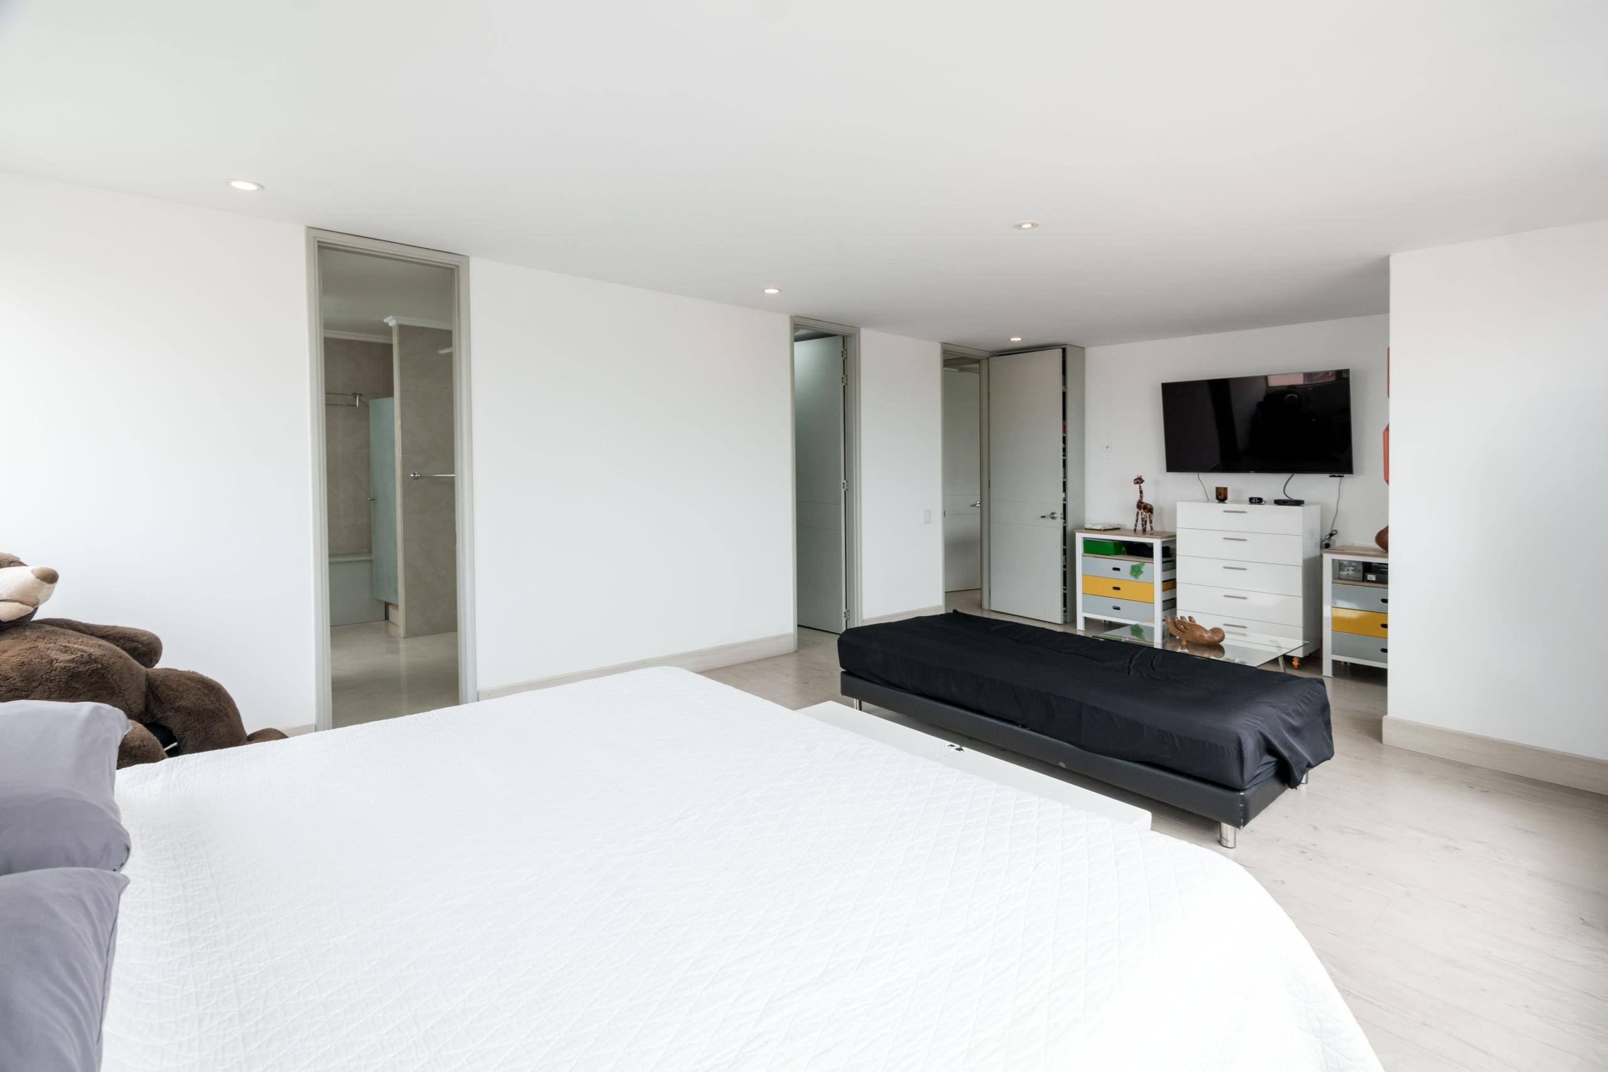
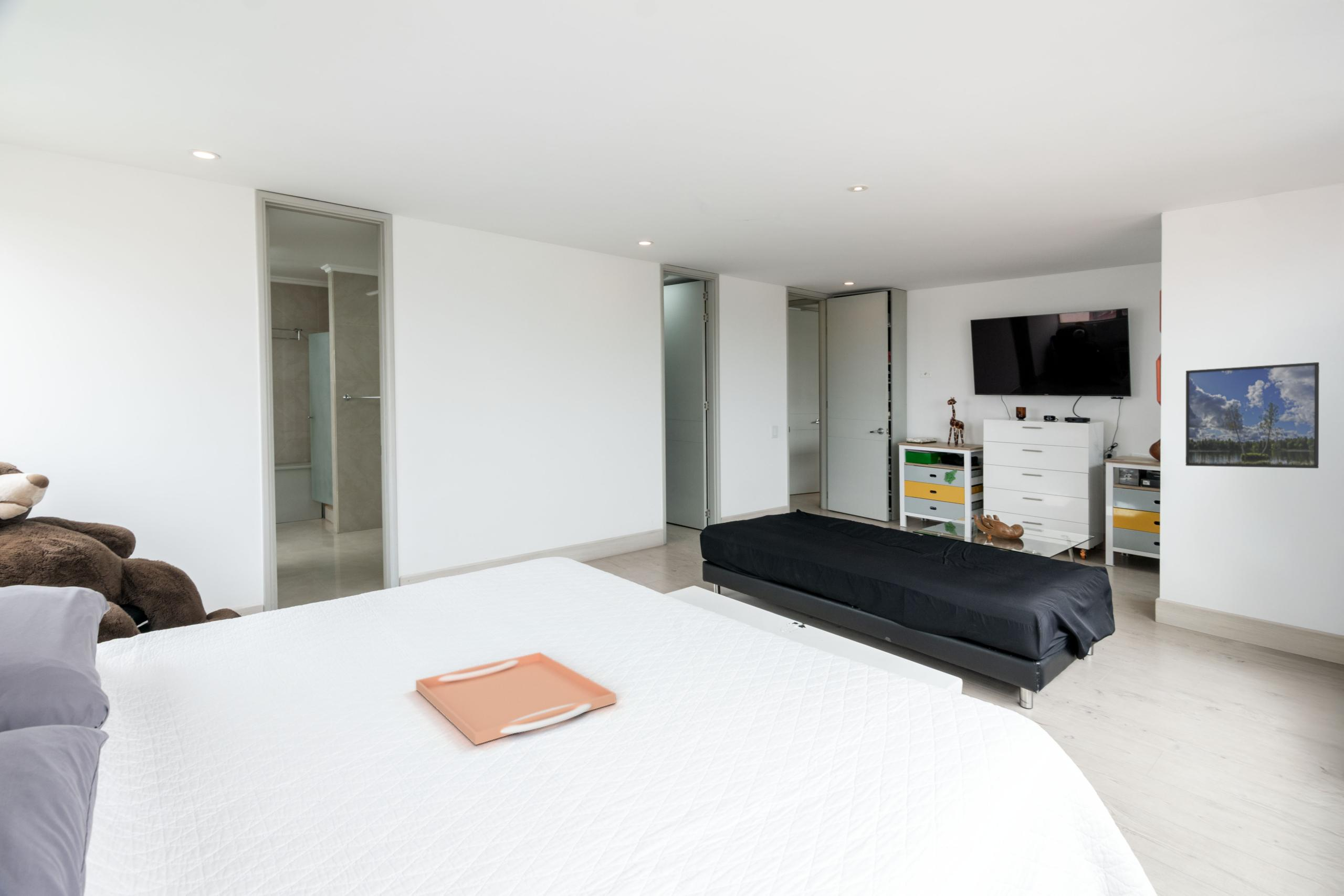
+ serving tray [415,651,616,745]
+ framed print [1185,362,1320,469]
